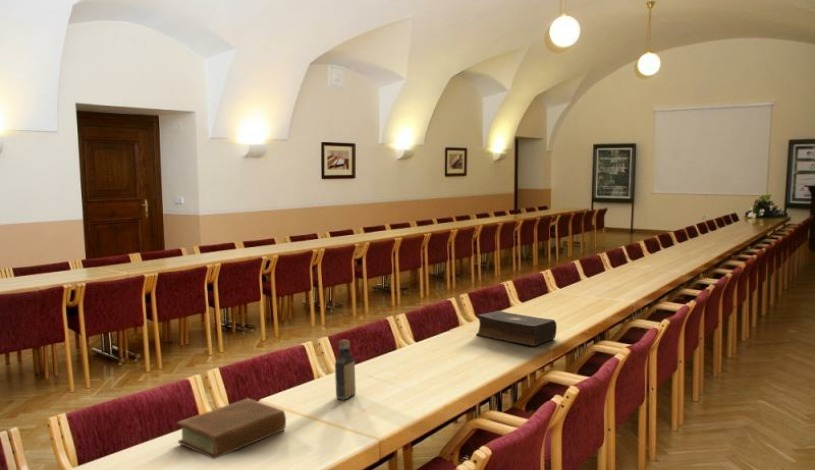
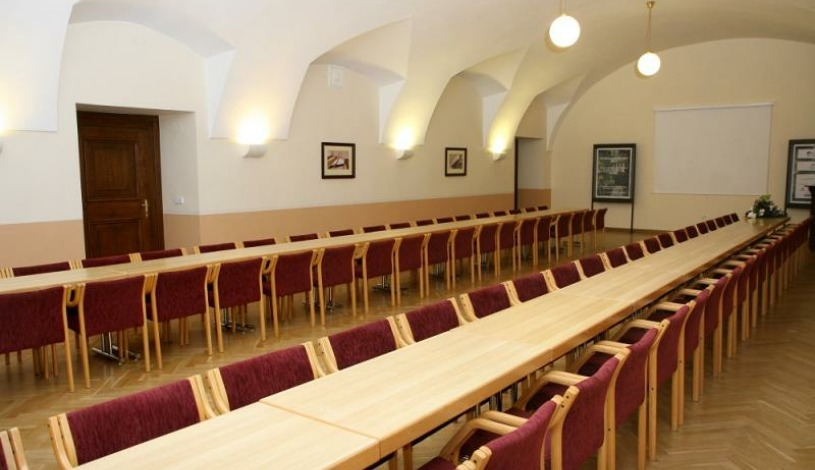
- bottle [334,339,357,400]
- book [176,397,287,460]
- book [475,310,558,347]
